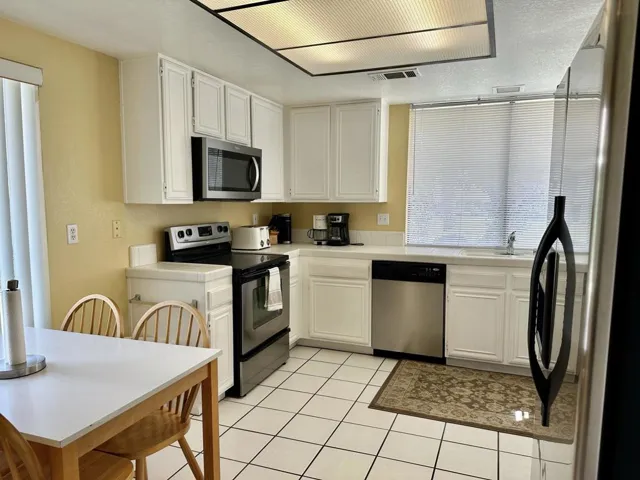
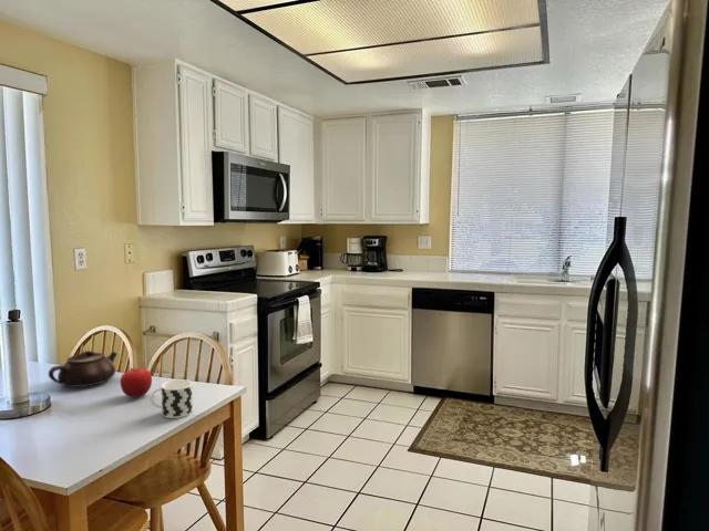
+ cup [150,378,194,419]
+ teapot [48,350,119,388]
+ fruit [120,367,153,398]
